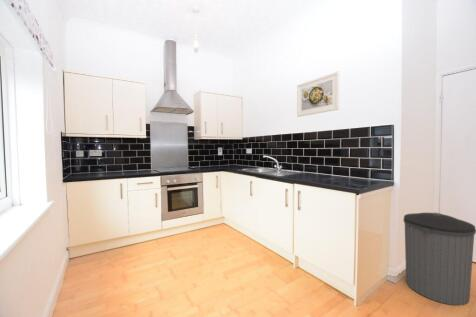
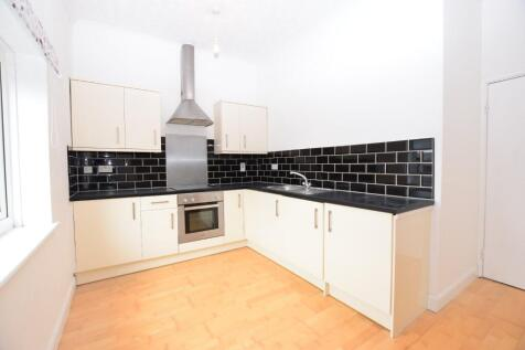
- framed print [296,70,340,118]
- trash can [403,211,476,306]
